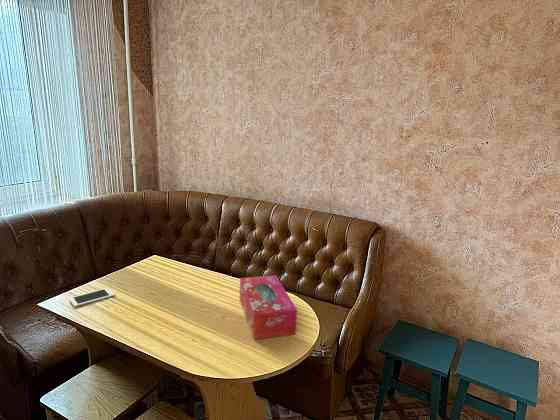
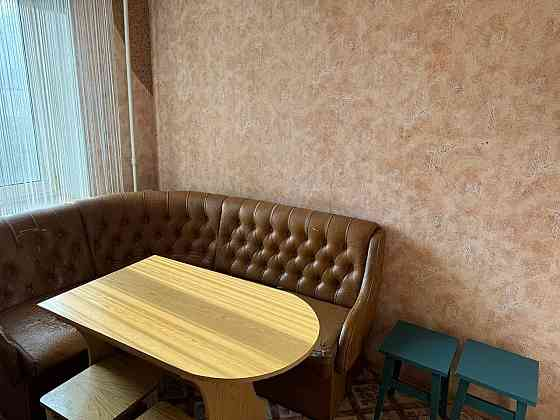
- tissue box [239,274,298,340]
- cell phone [68,287,116,308]
